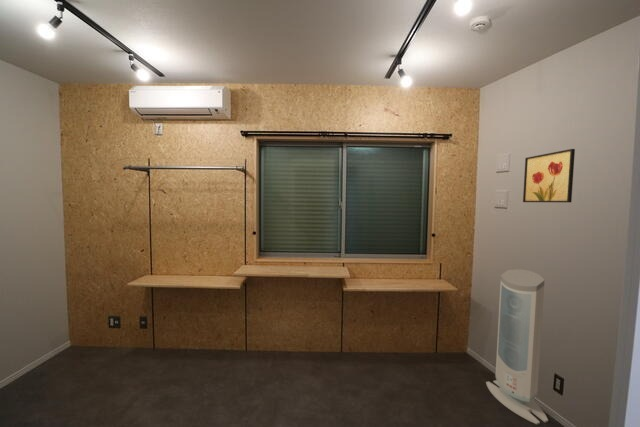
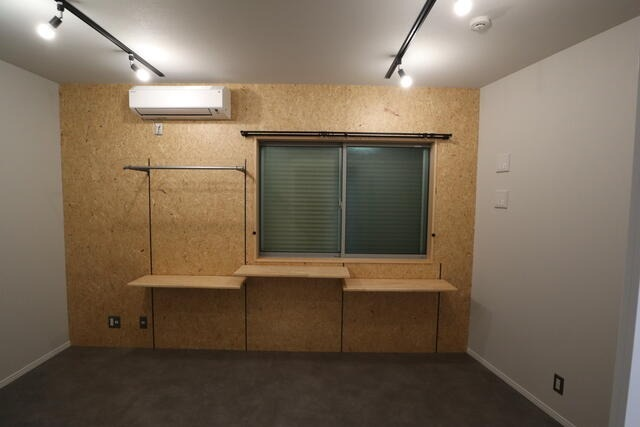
- wall art [522,148,576,203]
- air purifier [485,268,549,425]
